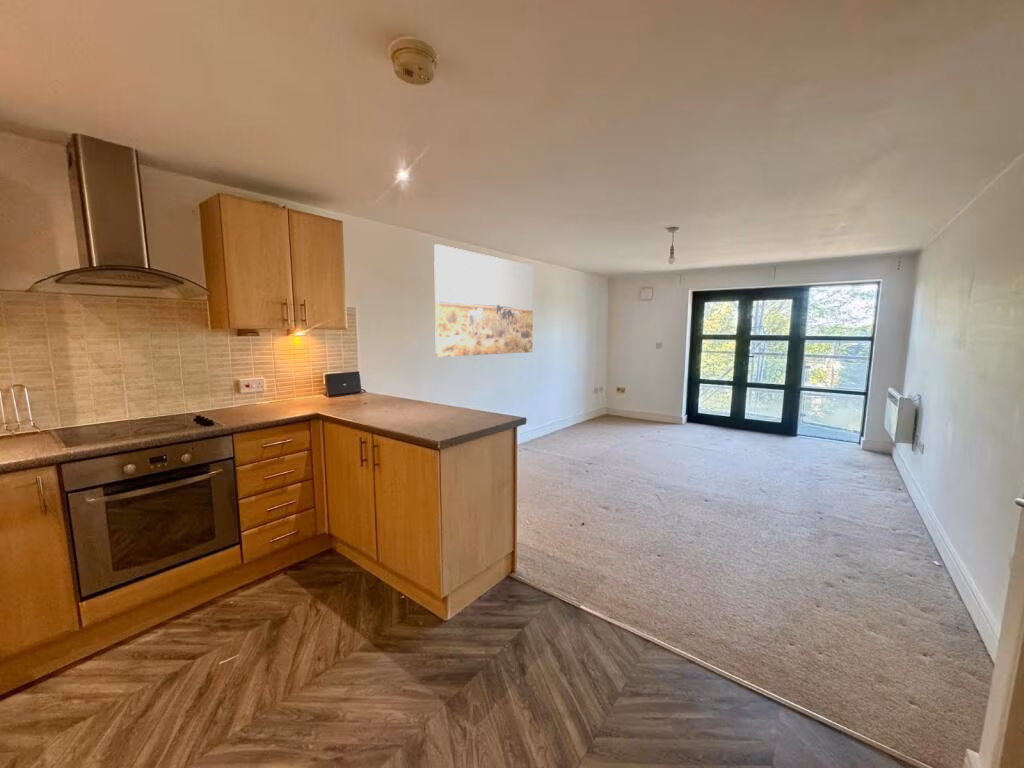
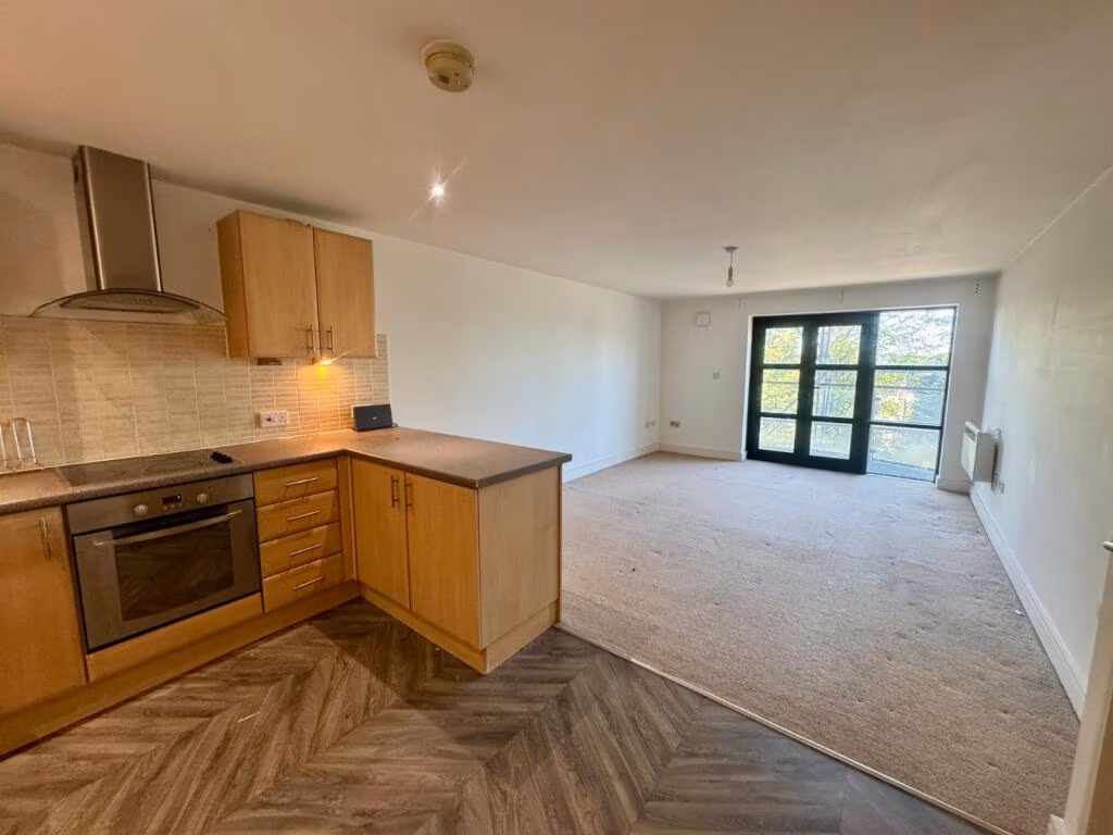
- wall art [433,243,534,358]
